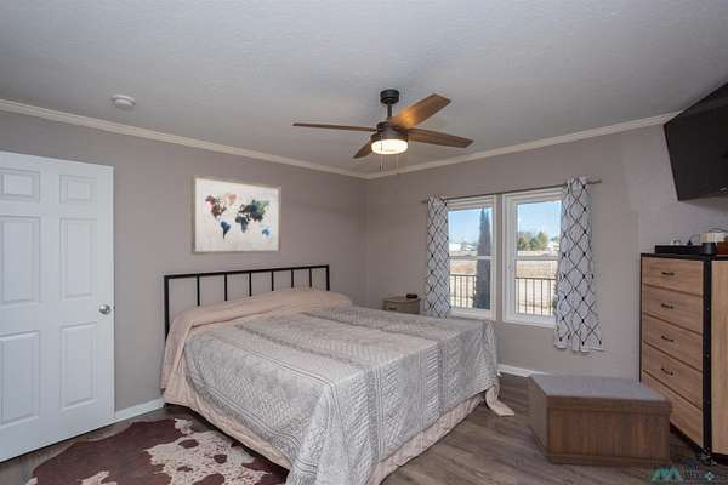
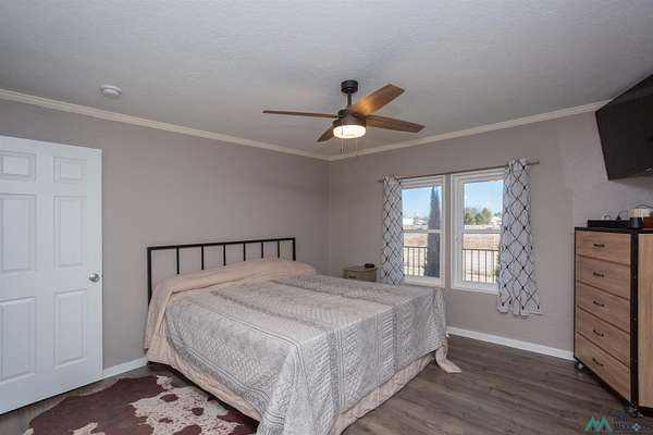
- wall art [190,173,283,256]
- bench [527,372,673,470]
